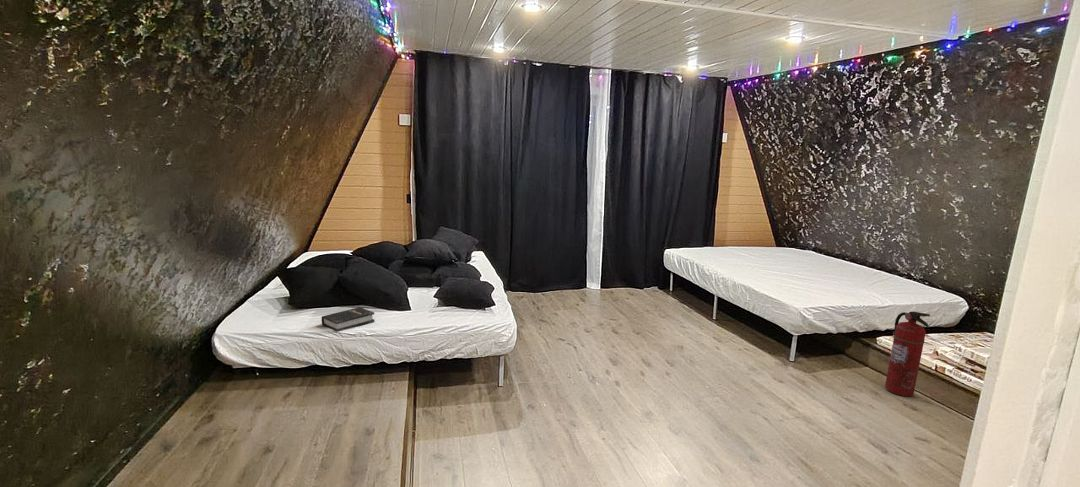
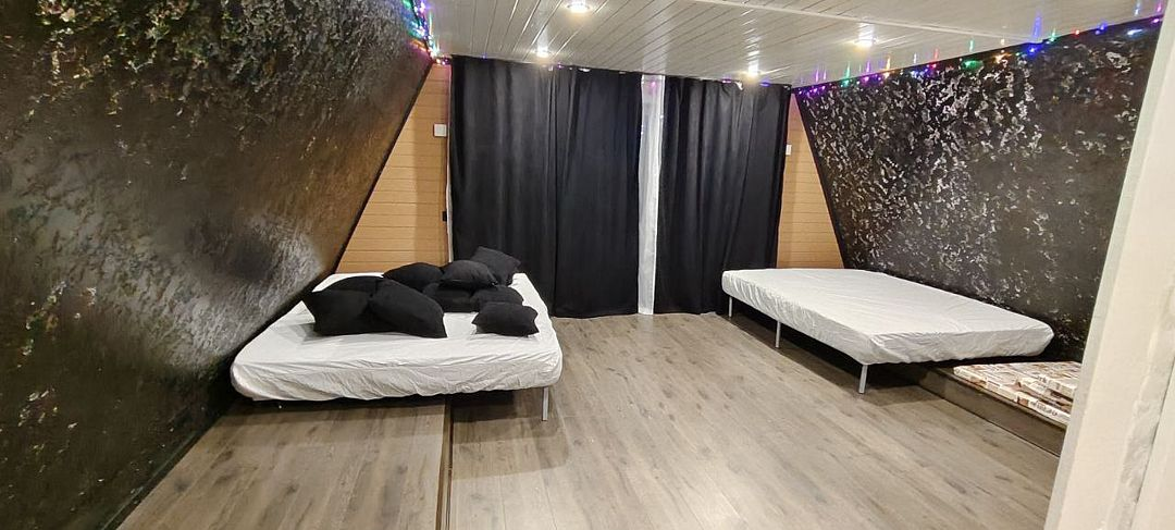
- hardback book [321,306,376,333]
- fire extinguisher [884,310,931,397]
